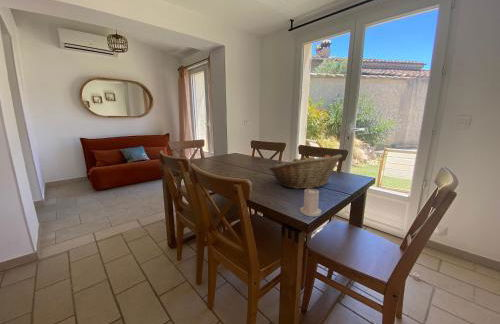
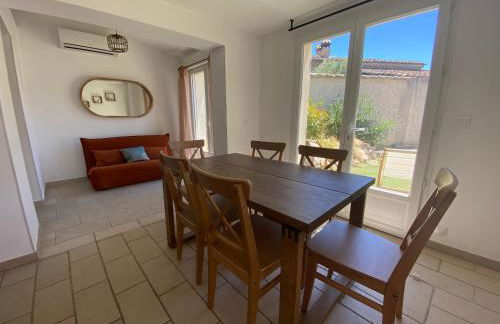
- fruit basket [268,153,343,190]
- candle [299,188,322,218]
